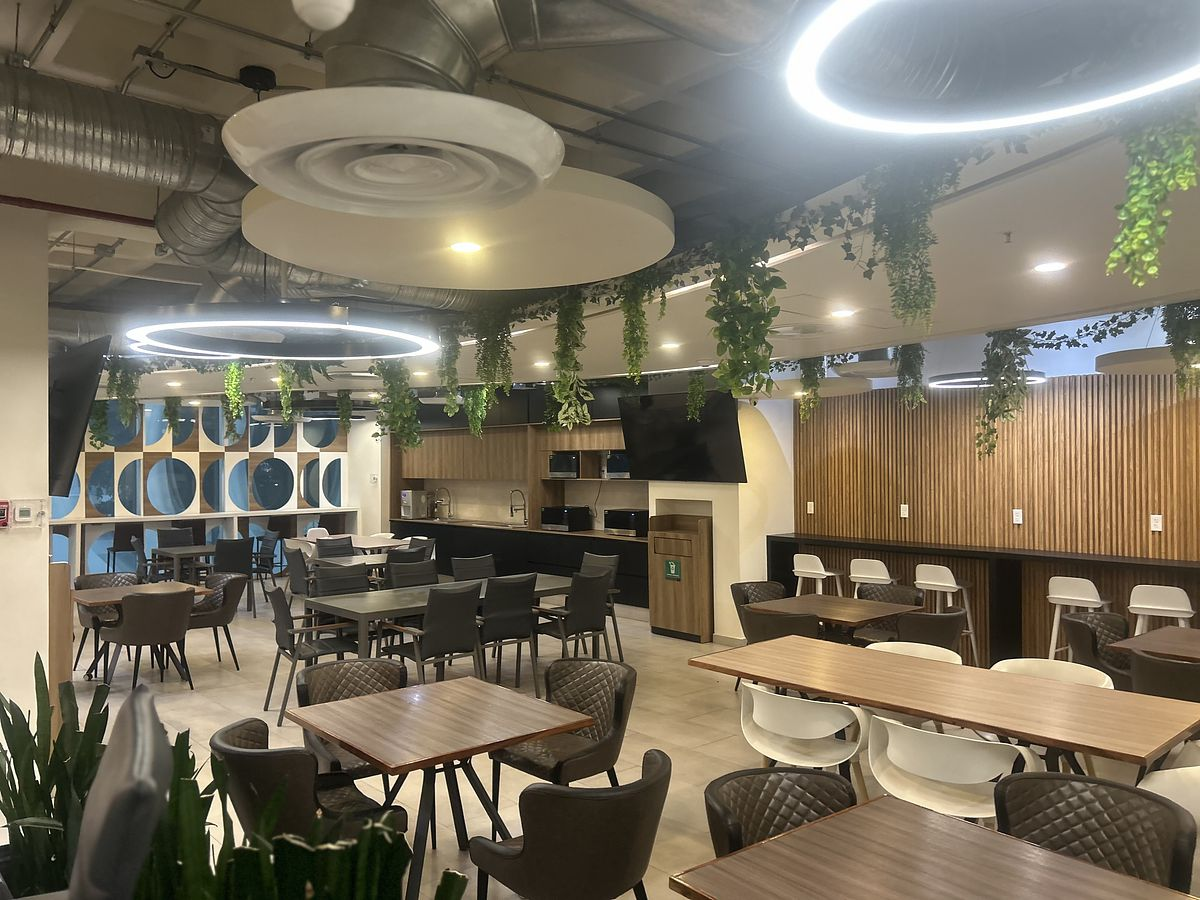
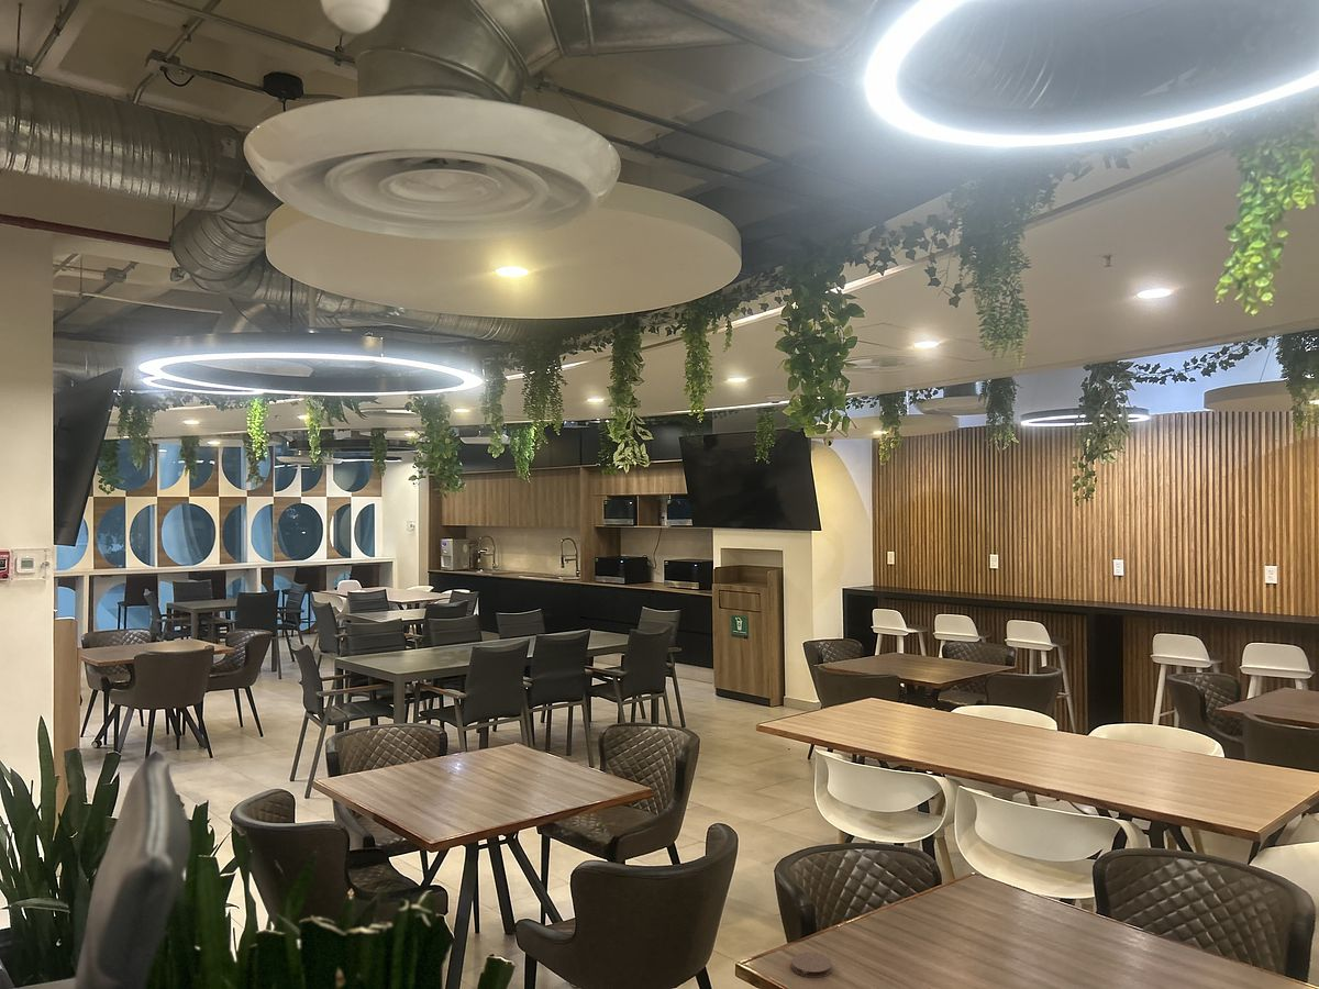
+ coaster [790,952,833,979]
